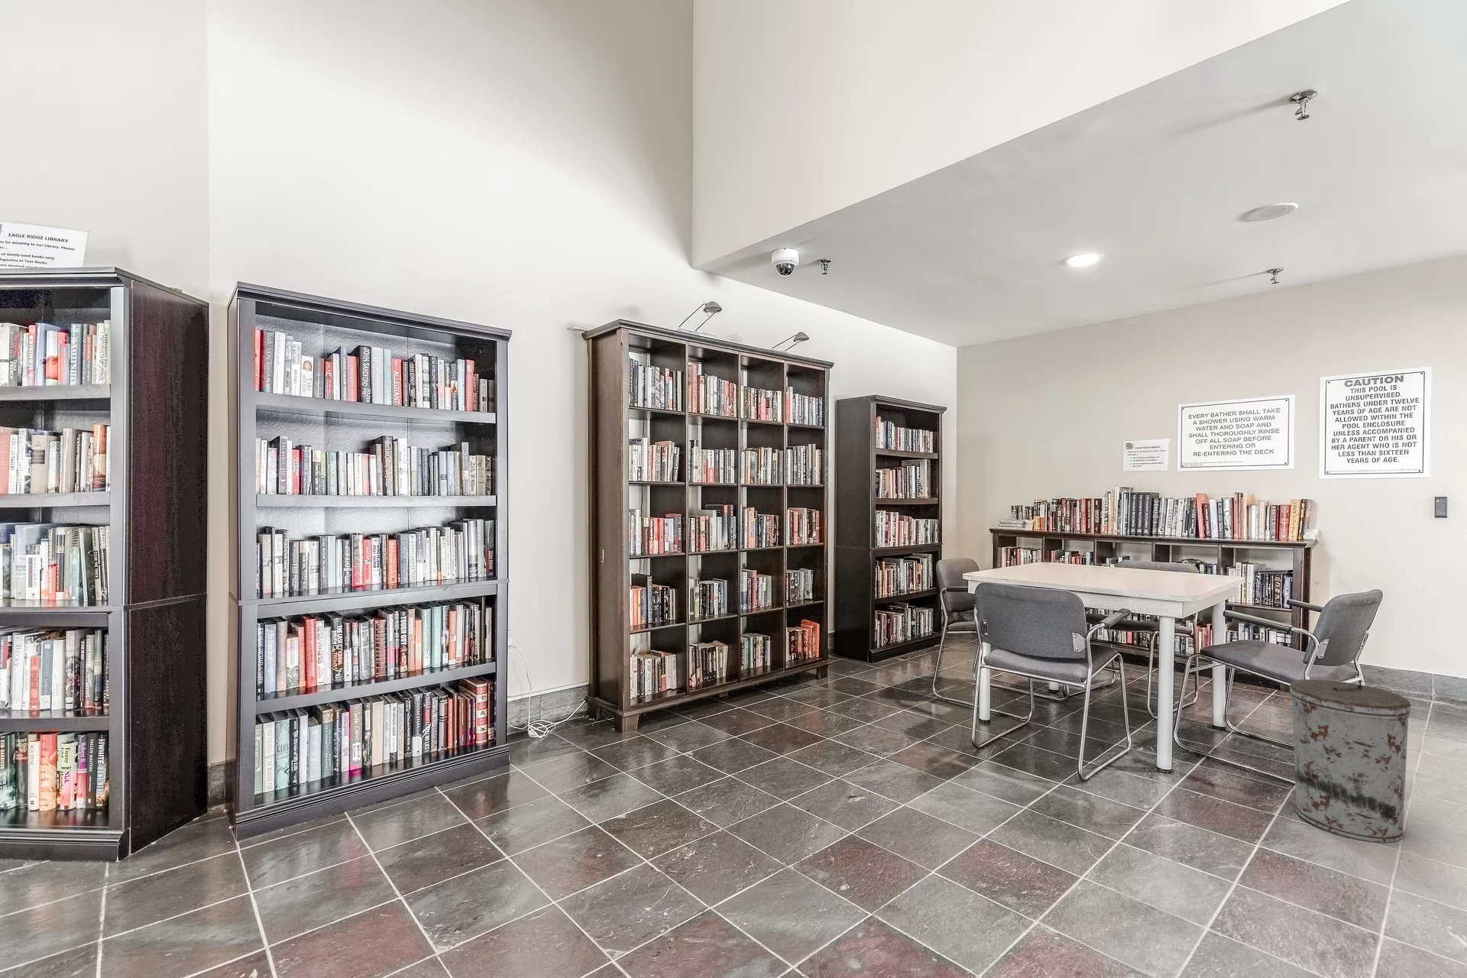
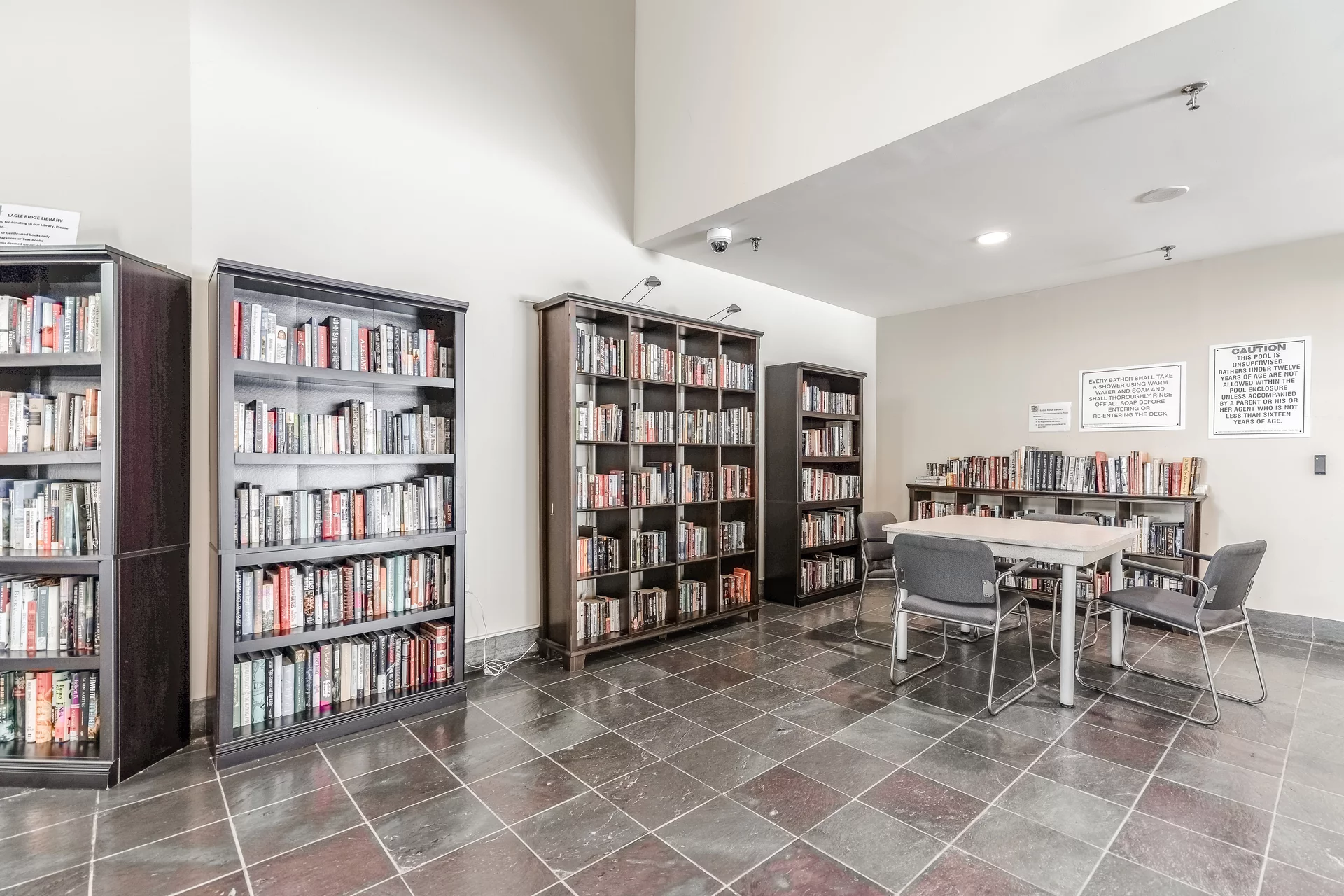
- trash can [1289,679,1411,844]
